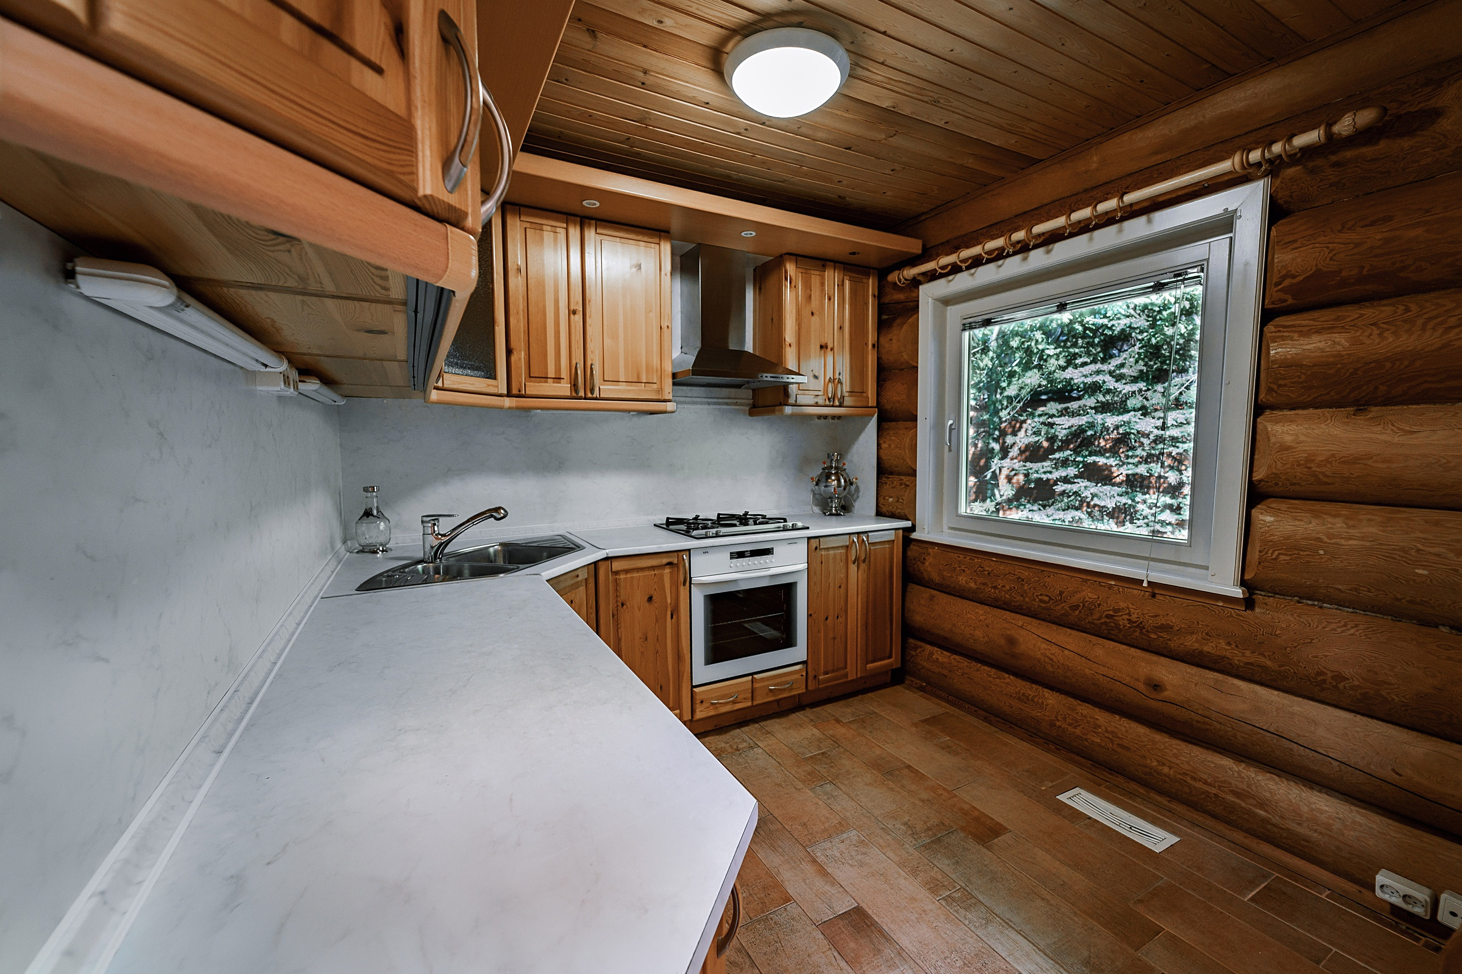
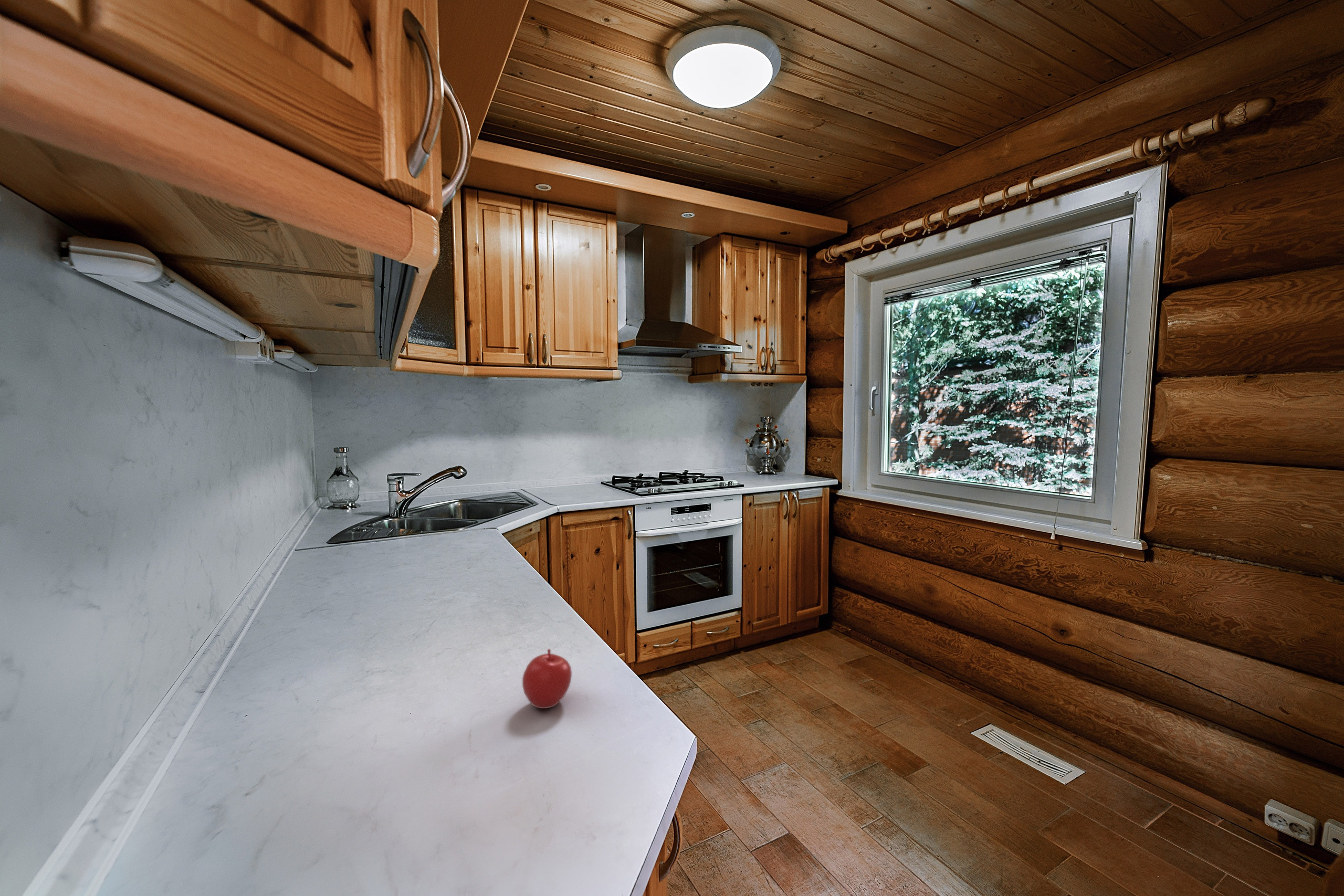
+ apple [522,648,572,709]
